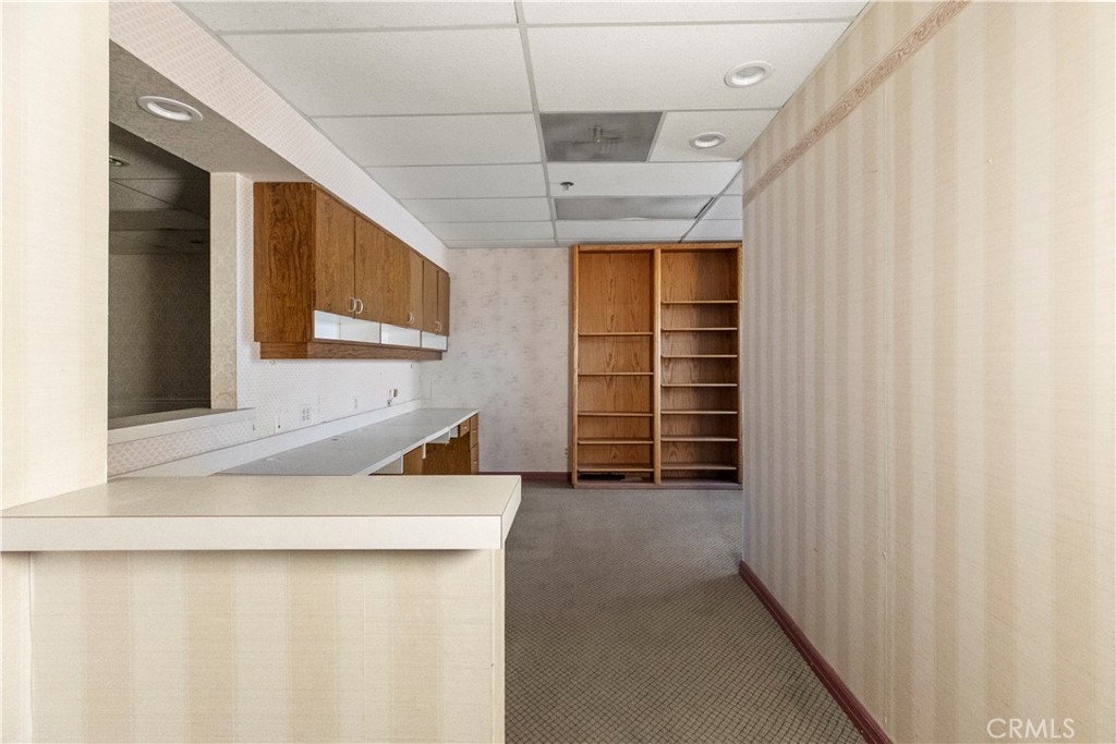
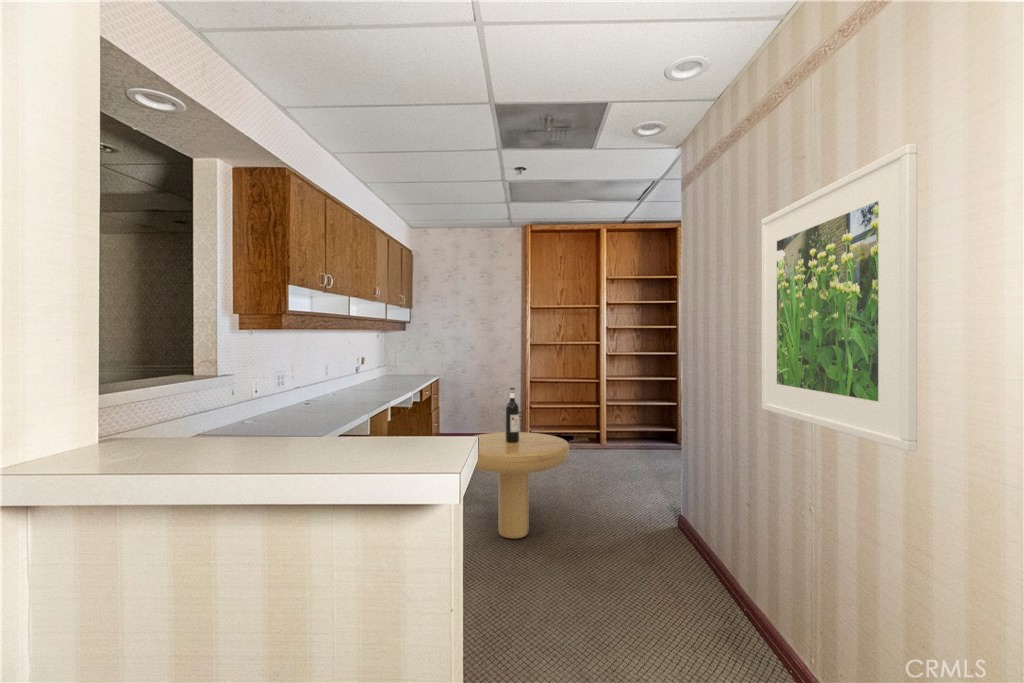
+ dining table [474,387,570,540]
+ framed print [761,143,918,452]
